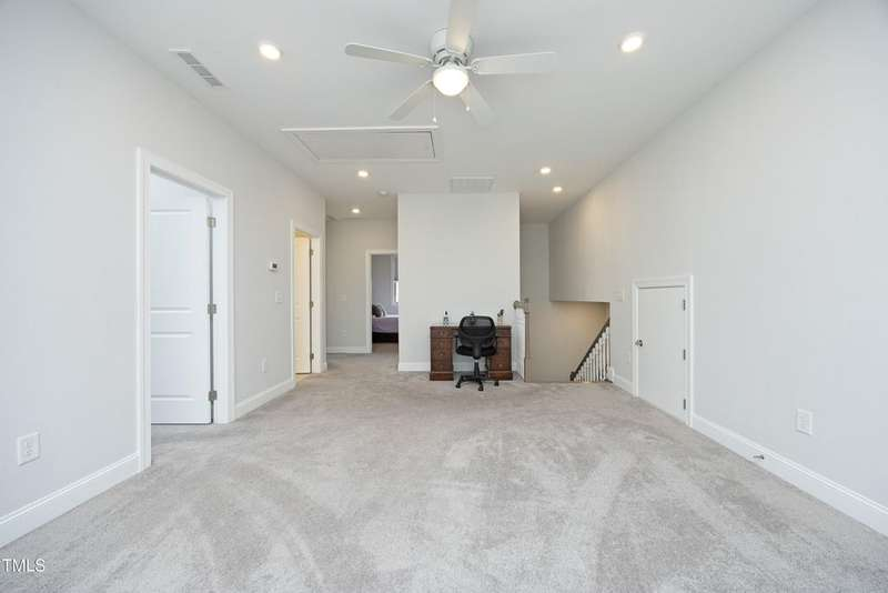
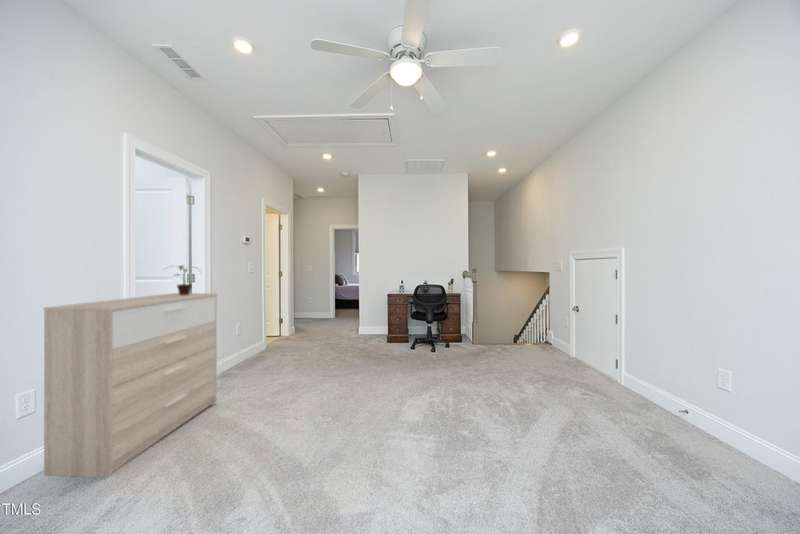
+ potted plant [163,265,202,295]
+ sideboard [43,292,219,478]
